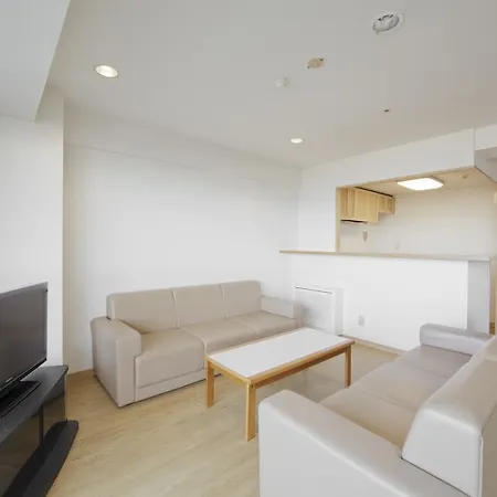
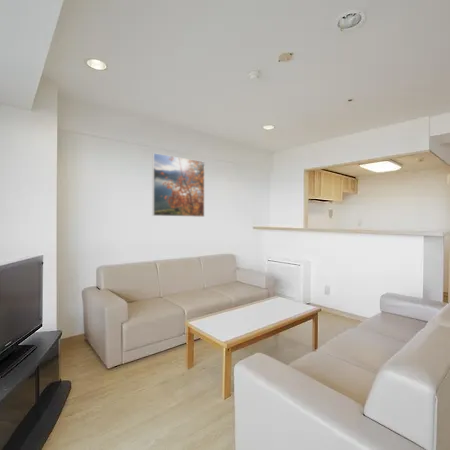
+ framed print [151,152,206,218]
